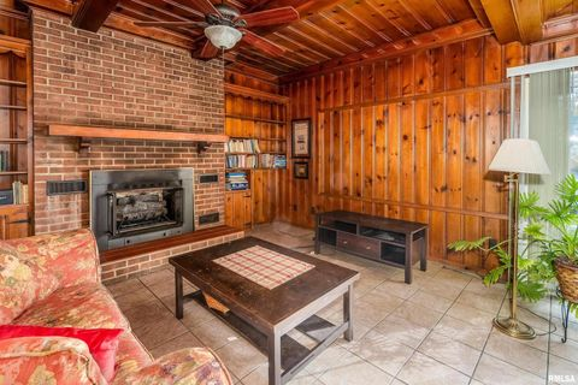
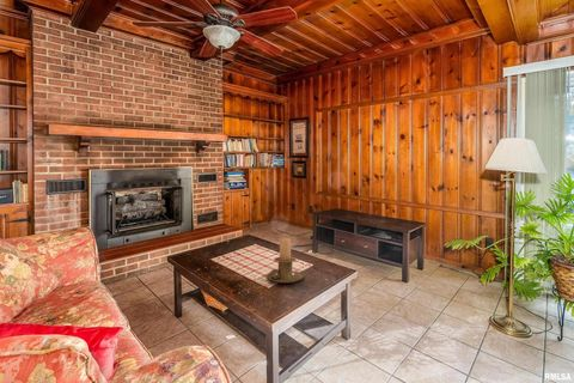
+ candle holder [265,237,305,284]
